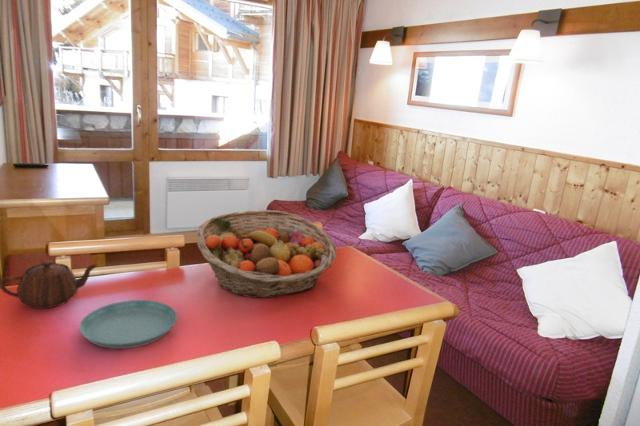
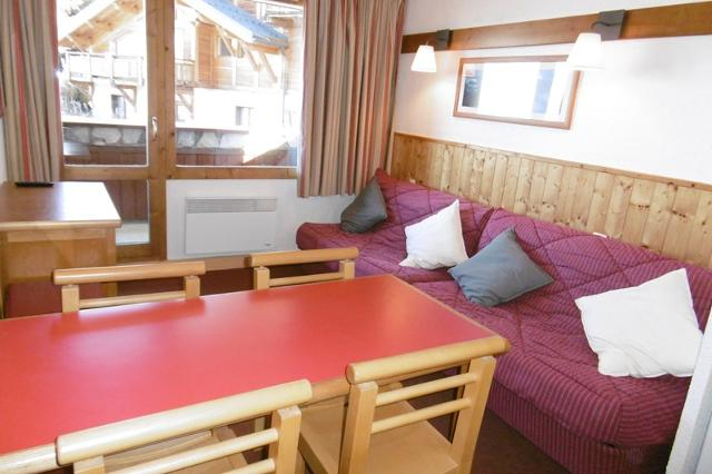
- teapot [0,260,98,309]
- fruit basket [196,209,338,299]
- saucer [78,299,178,350]
